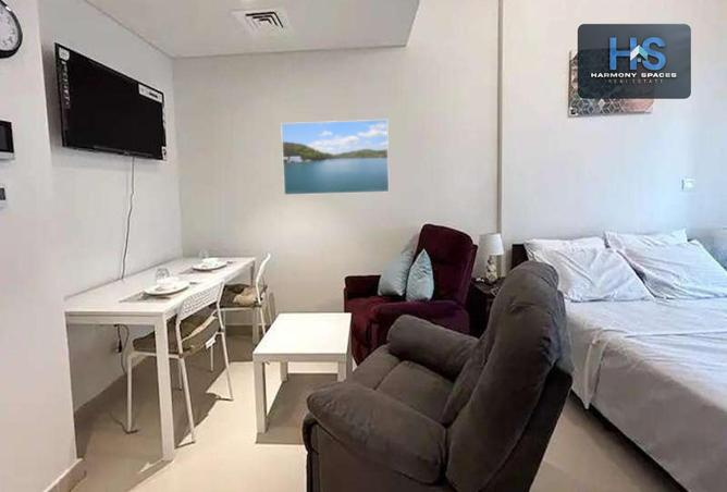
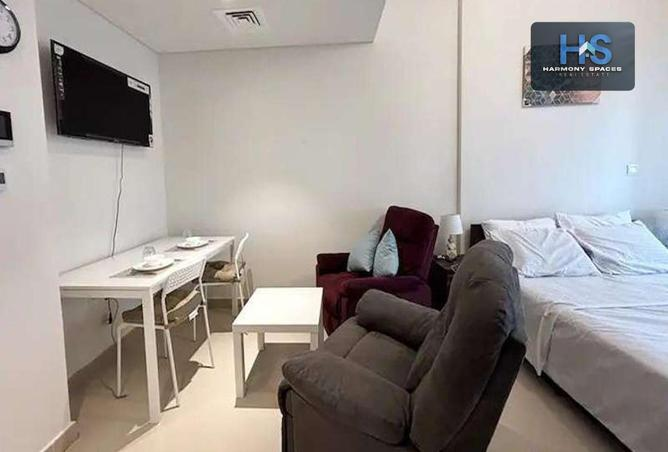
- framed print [280,119,391,196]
